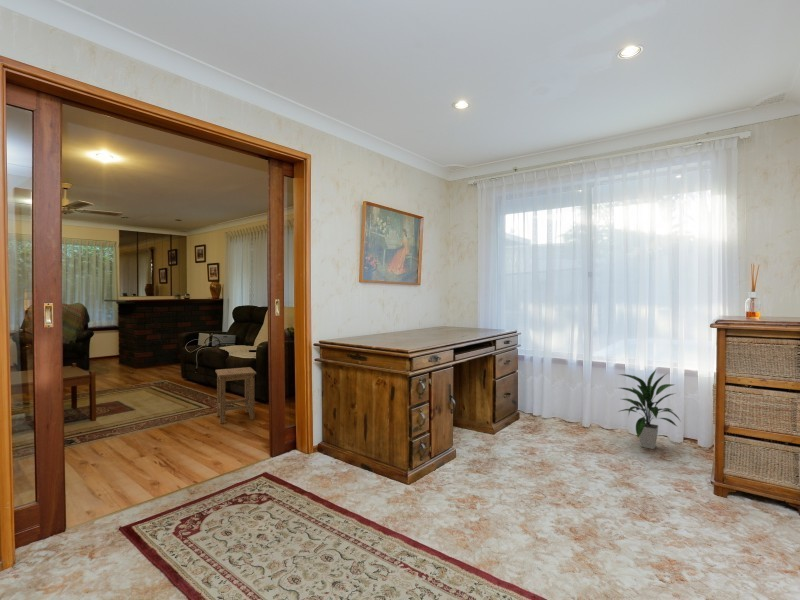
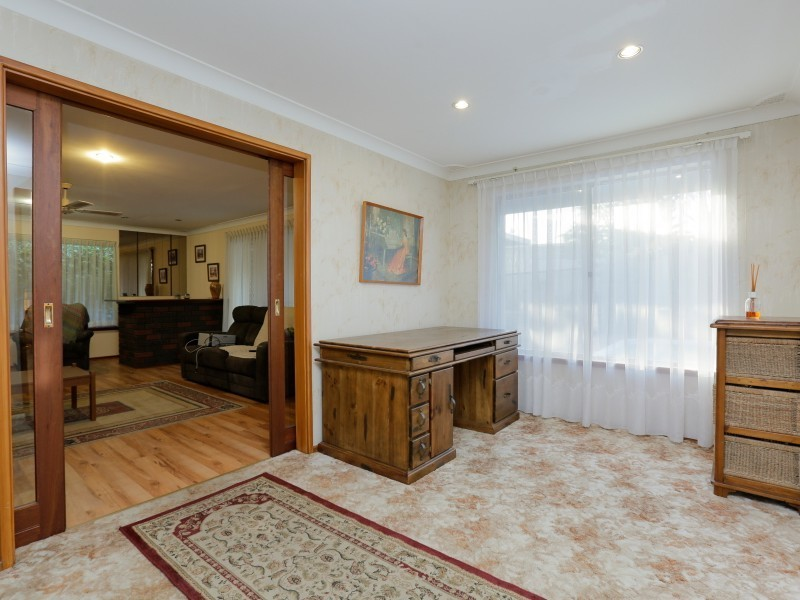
- stool [215,366,257,425]
- indoor plant [613,369,681,450]
